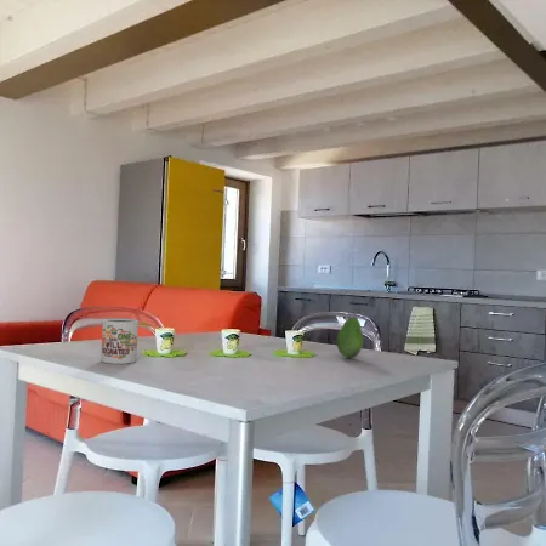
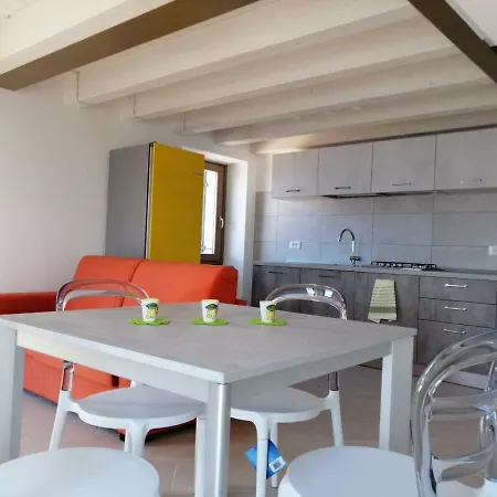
- mug [99,318,140,365]
- fruit [335,317,364,359]
